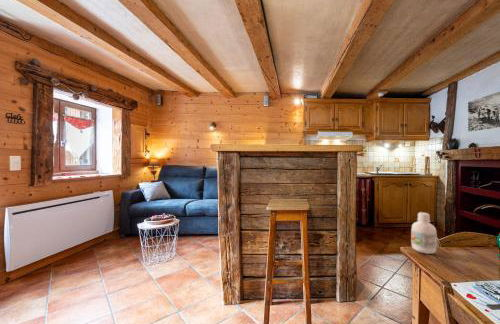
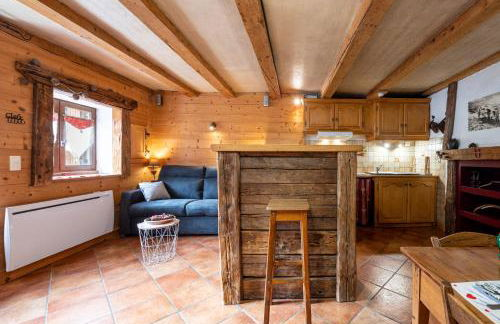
- bottle [410,211,438,255]
